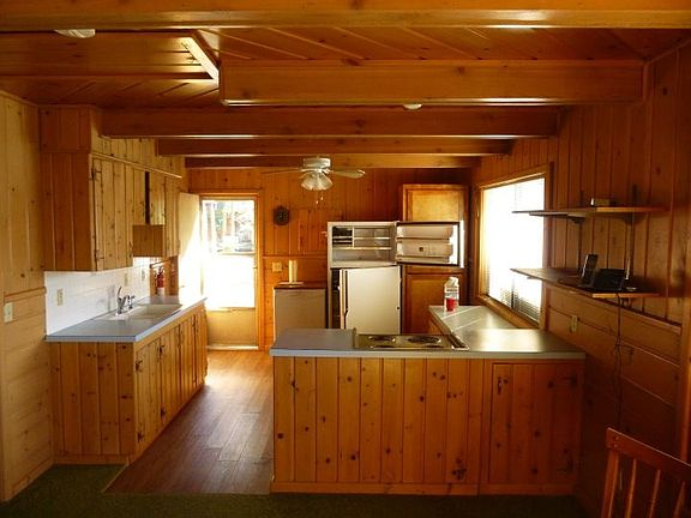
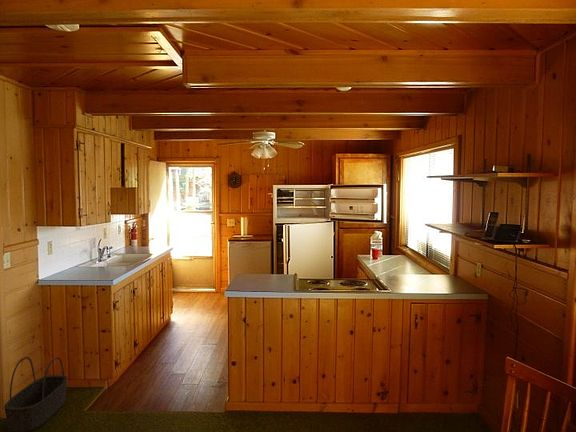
+ basket [3,356,68,432]
